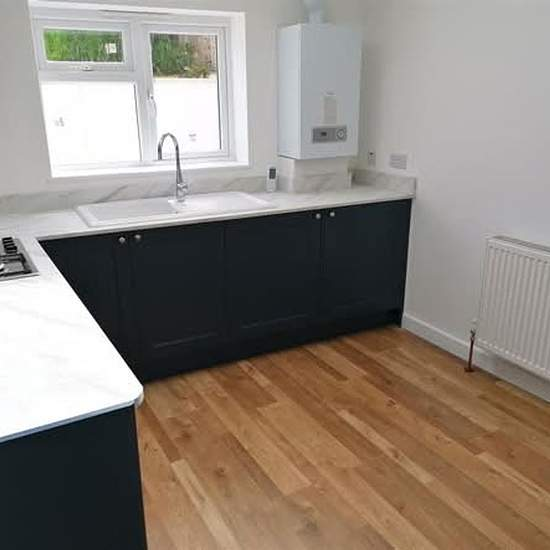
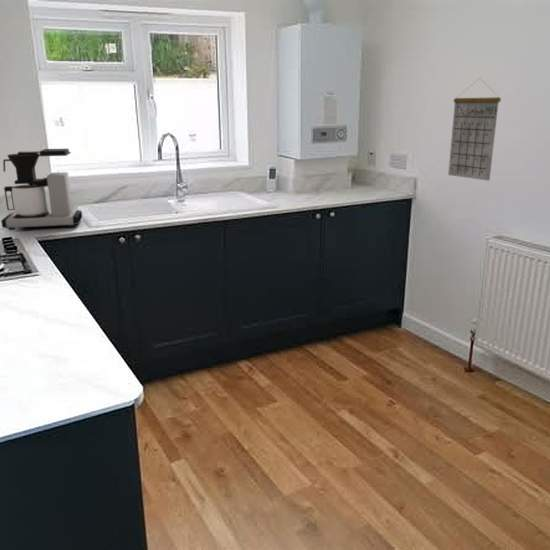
+ coffee maker [0,148,83,231]
+ calendar [447,77,502,182]
